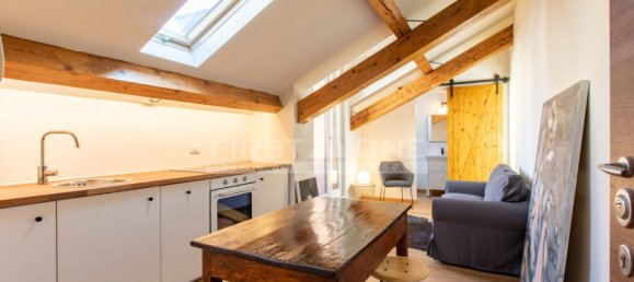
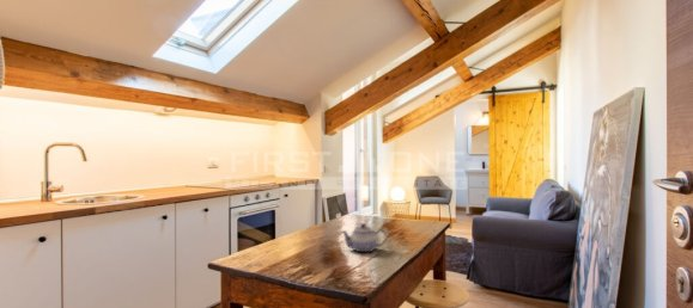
+ teapot [341,222,388,253]
